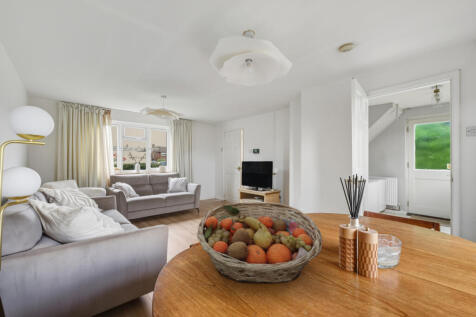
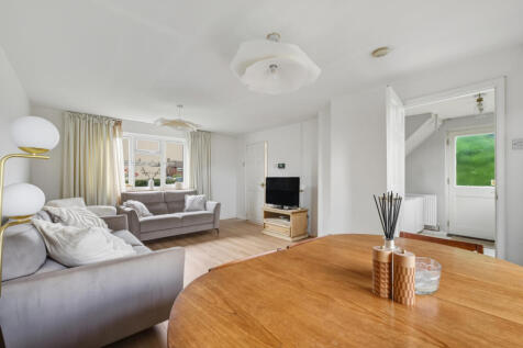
- fruit basket [196,201,324,284]
